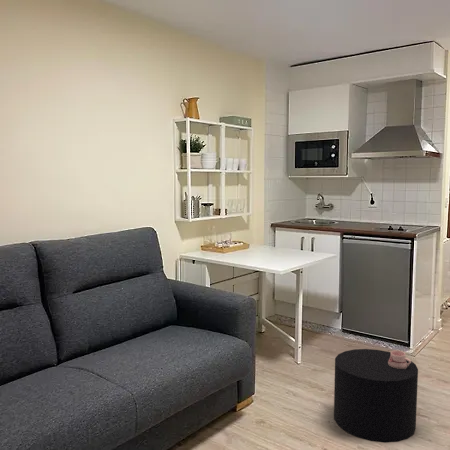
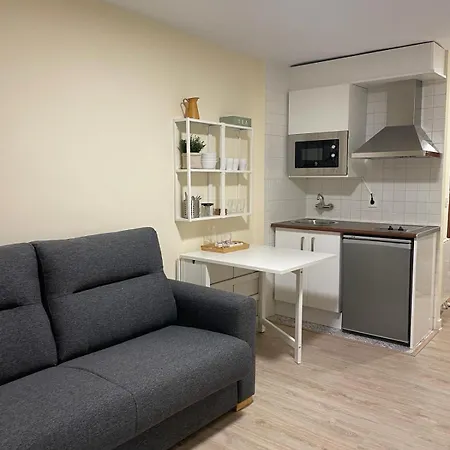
- mug [388,349,412,369]
- stool [333,348,419,444]
